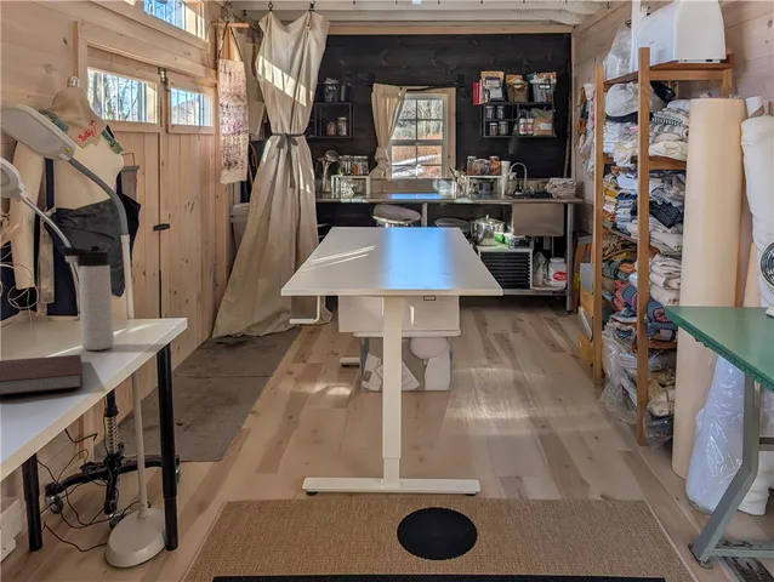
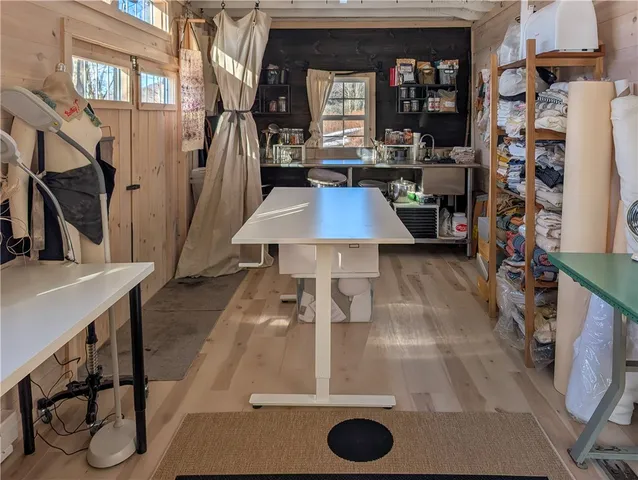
- notebook [0,353,84,396]
- thermos bottle [59,245,115,352]
